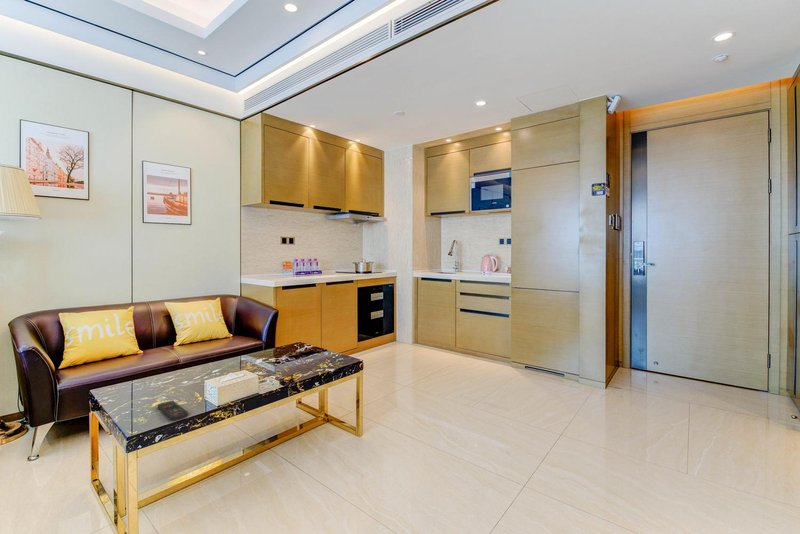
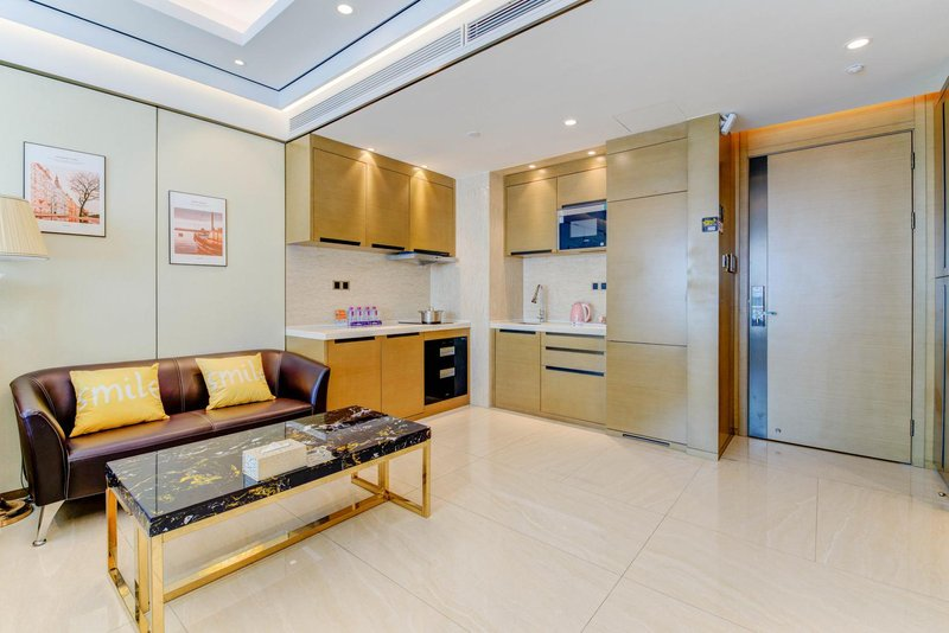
- remote control [157,400,189,421]
